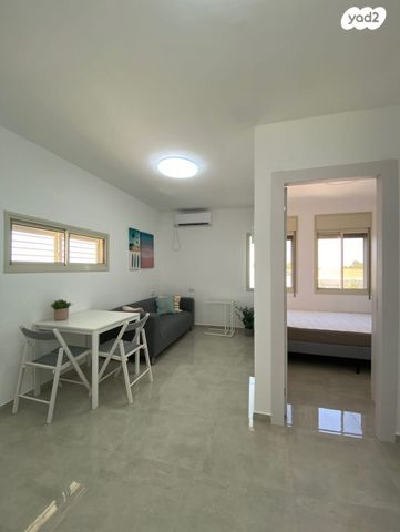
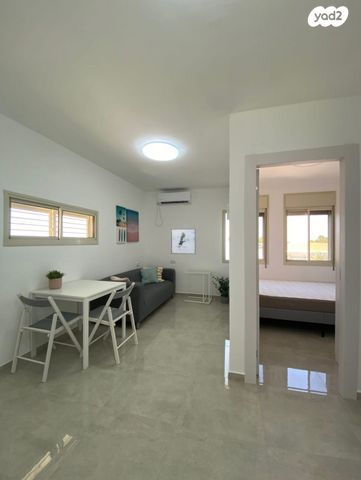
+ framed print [170,228,196,255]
